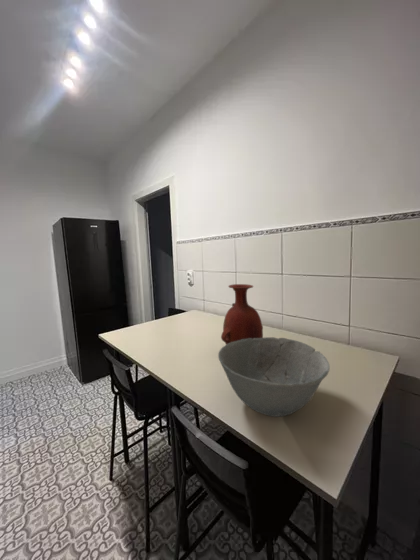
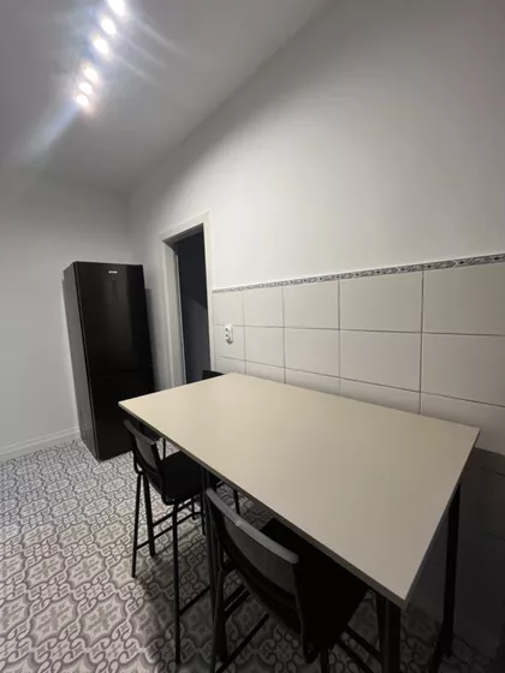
- bowl [217,336,331,418]
- vase [220,283,264,345]
